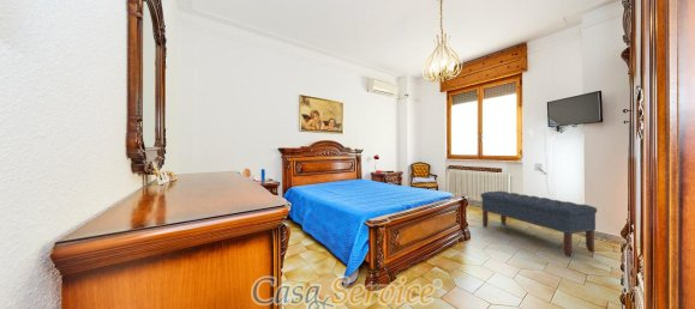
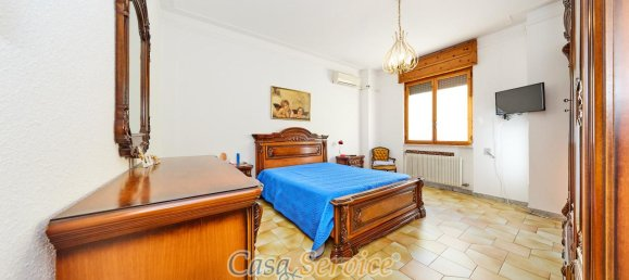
- bench [480,190,598,258]
